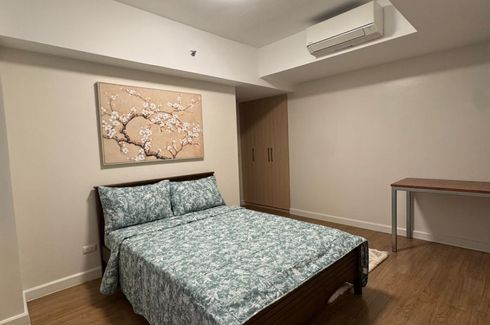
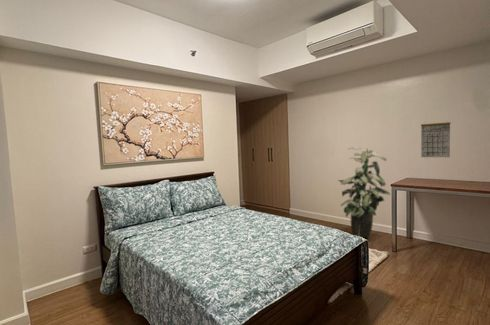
+ indoor plant [337,146,391,239]
+ calendar [420,119,452,158]
